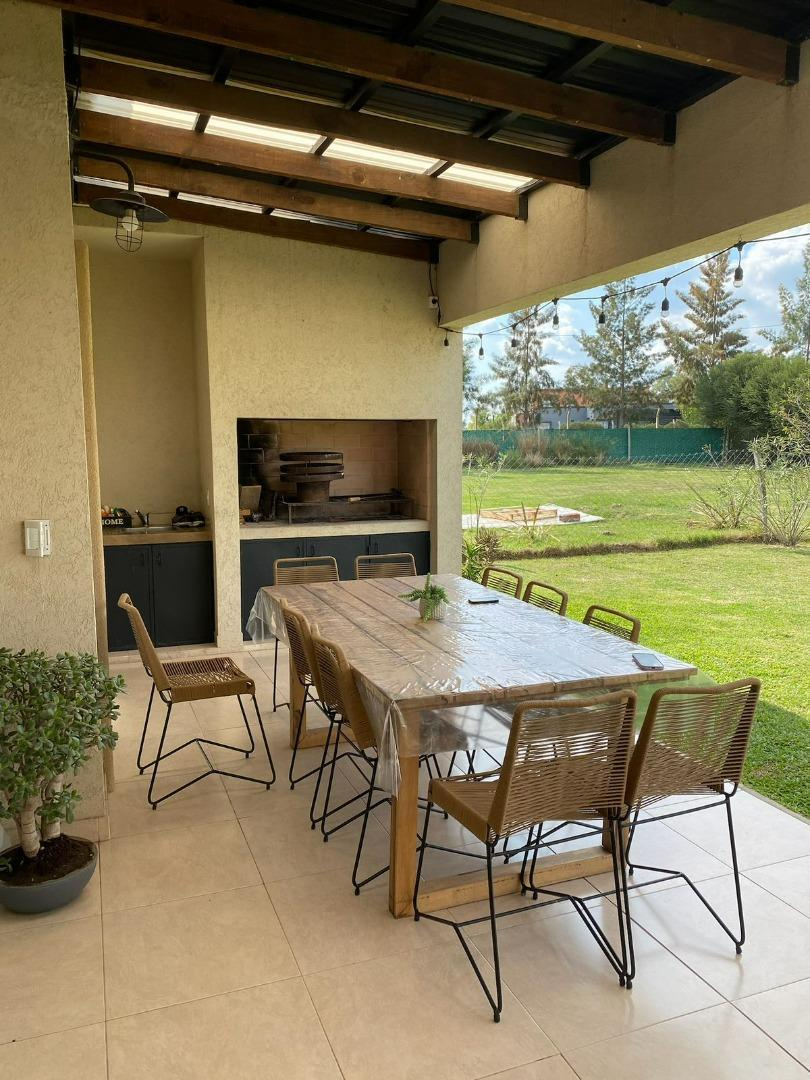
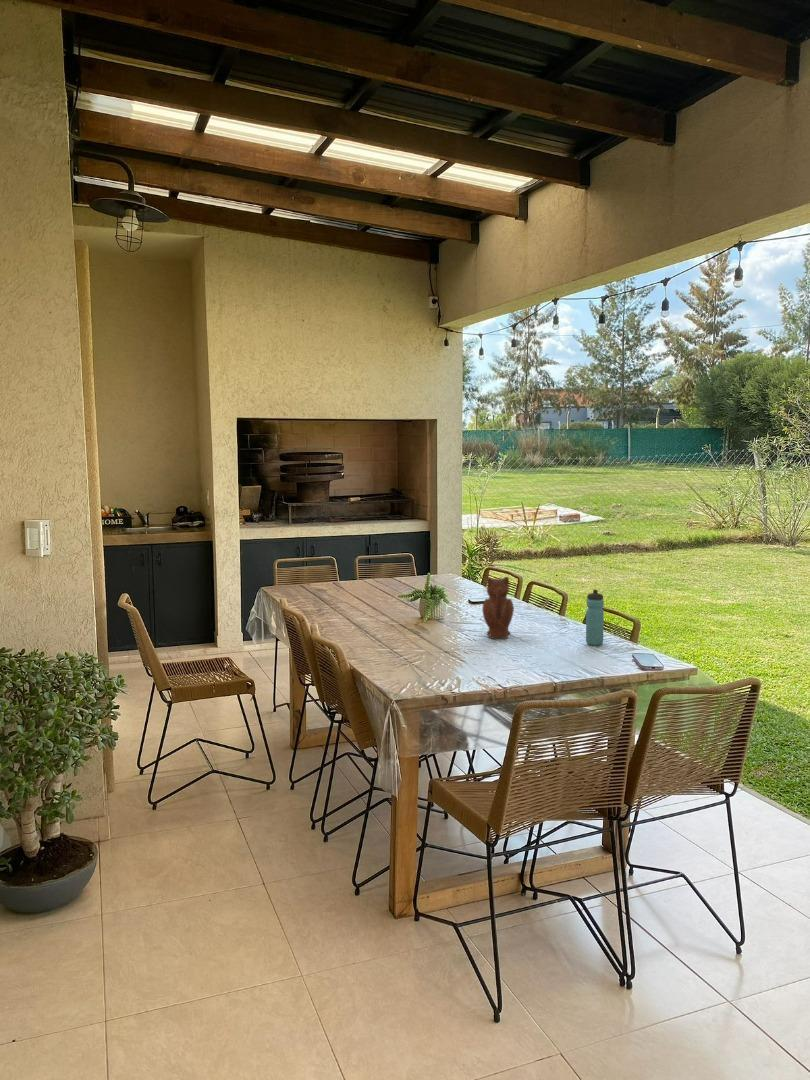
+ water bottle [585,589,605,646]
+ teapot [481,576,515,639]
